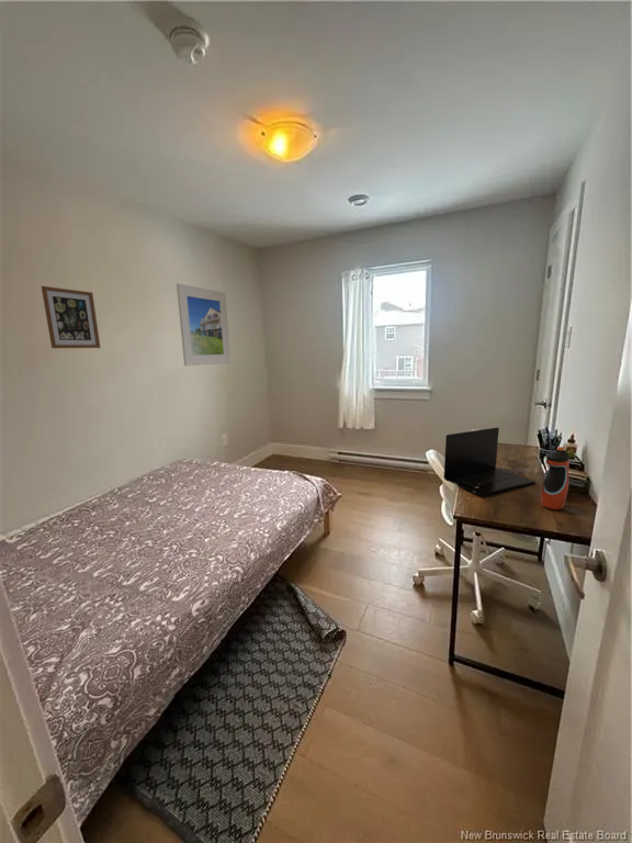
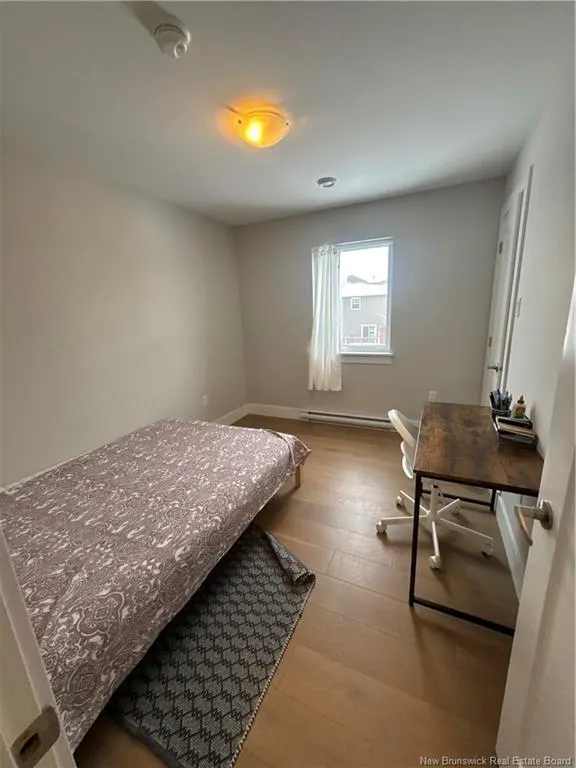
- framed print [176,283,232,367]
- water bottle [540,446,571,510]
- wall art [41,285,101,349]
- laptop [443,426,537,496]
